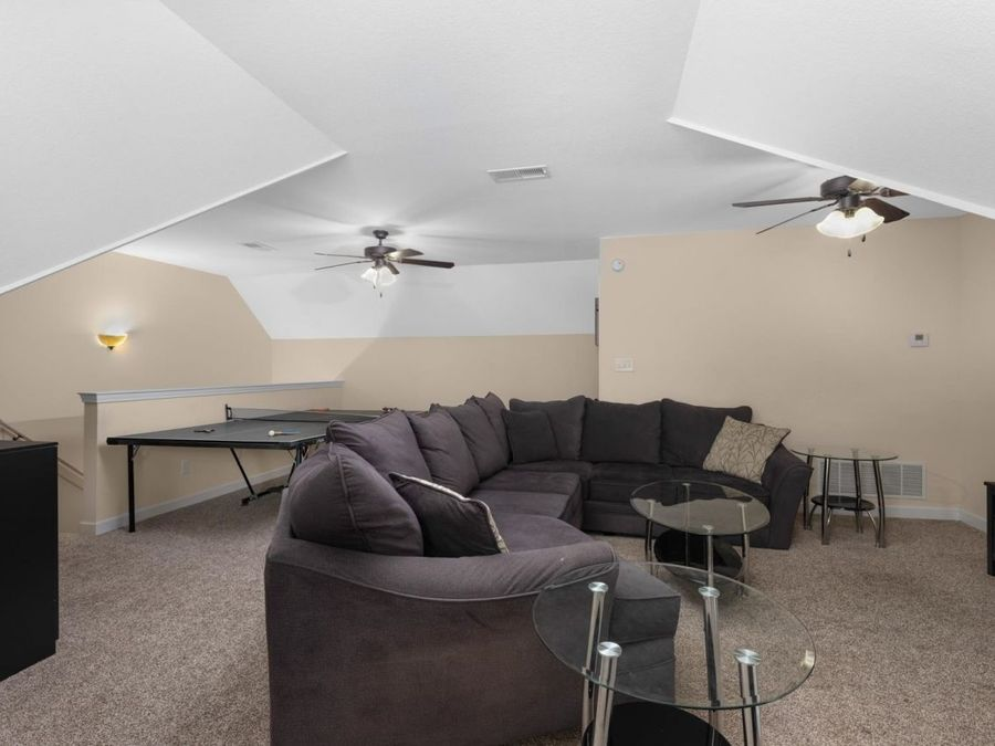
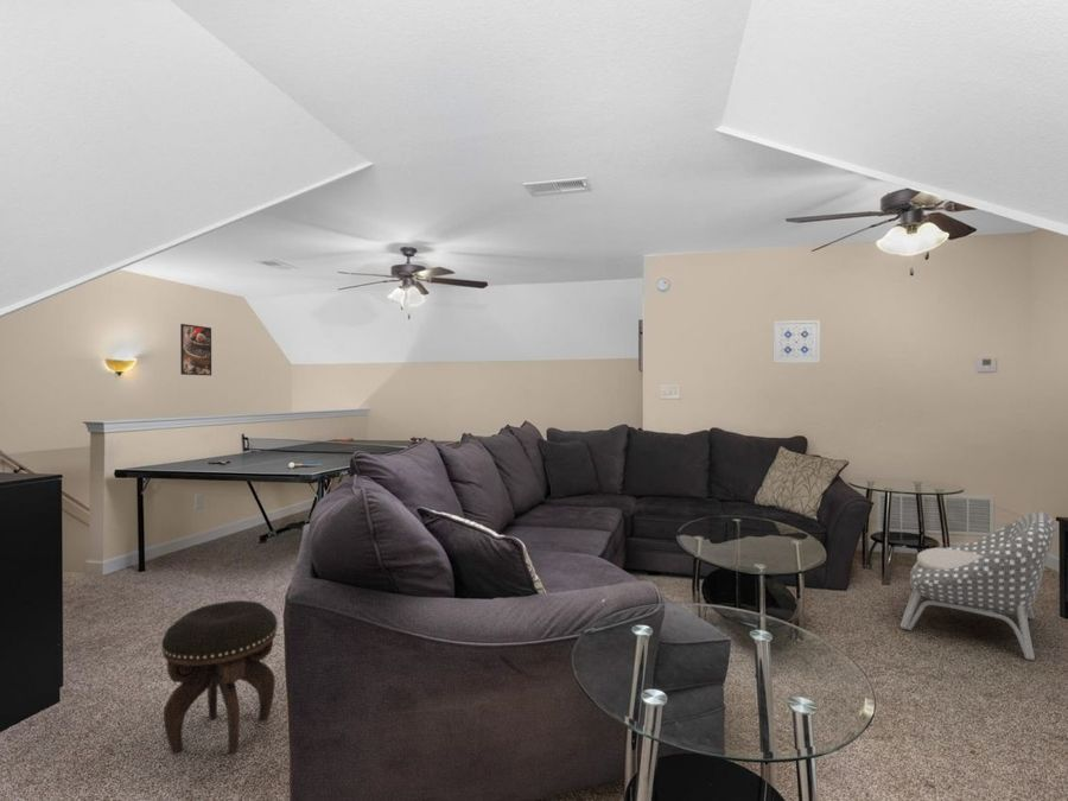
+ wall art [773,319,821,364]
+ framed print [179,323,212,376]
+ armchair [899,511,1057,662]
+ footstool [161,599,278,756]
